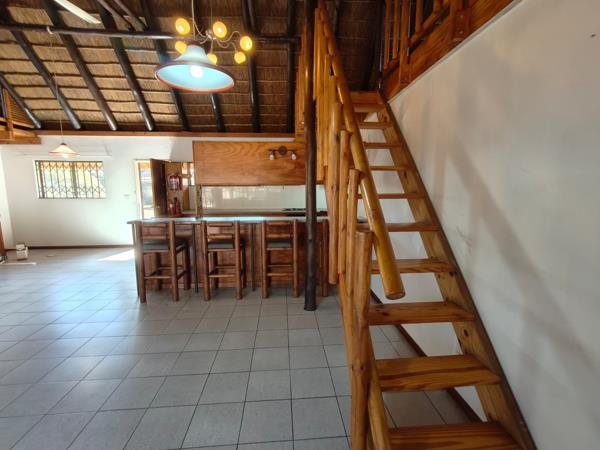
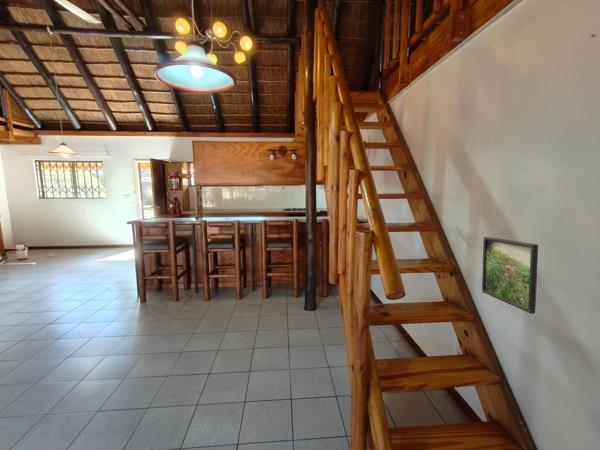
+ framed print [481,236,539,315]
